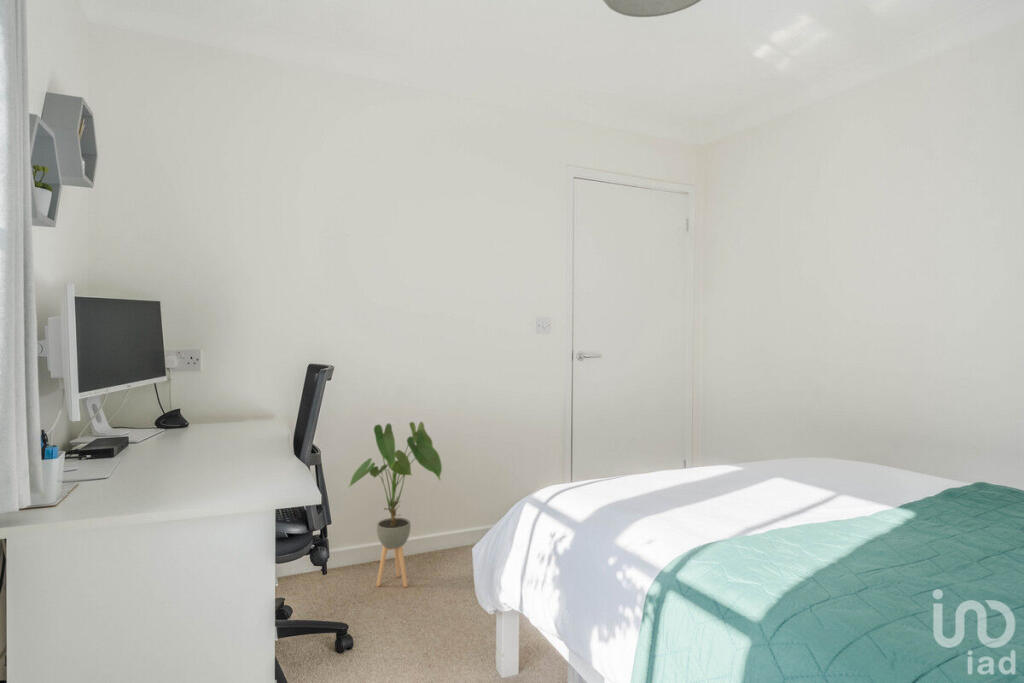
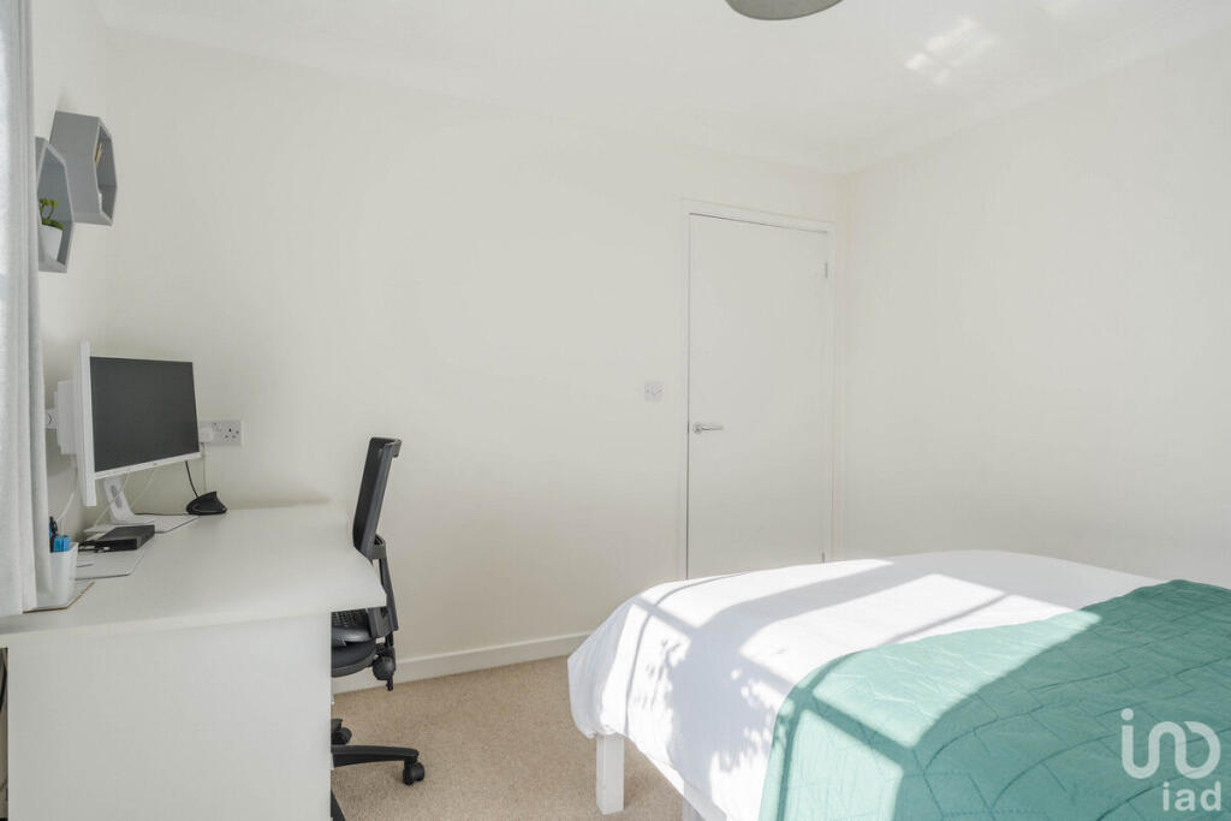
- house plant [346,421,444,588]
